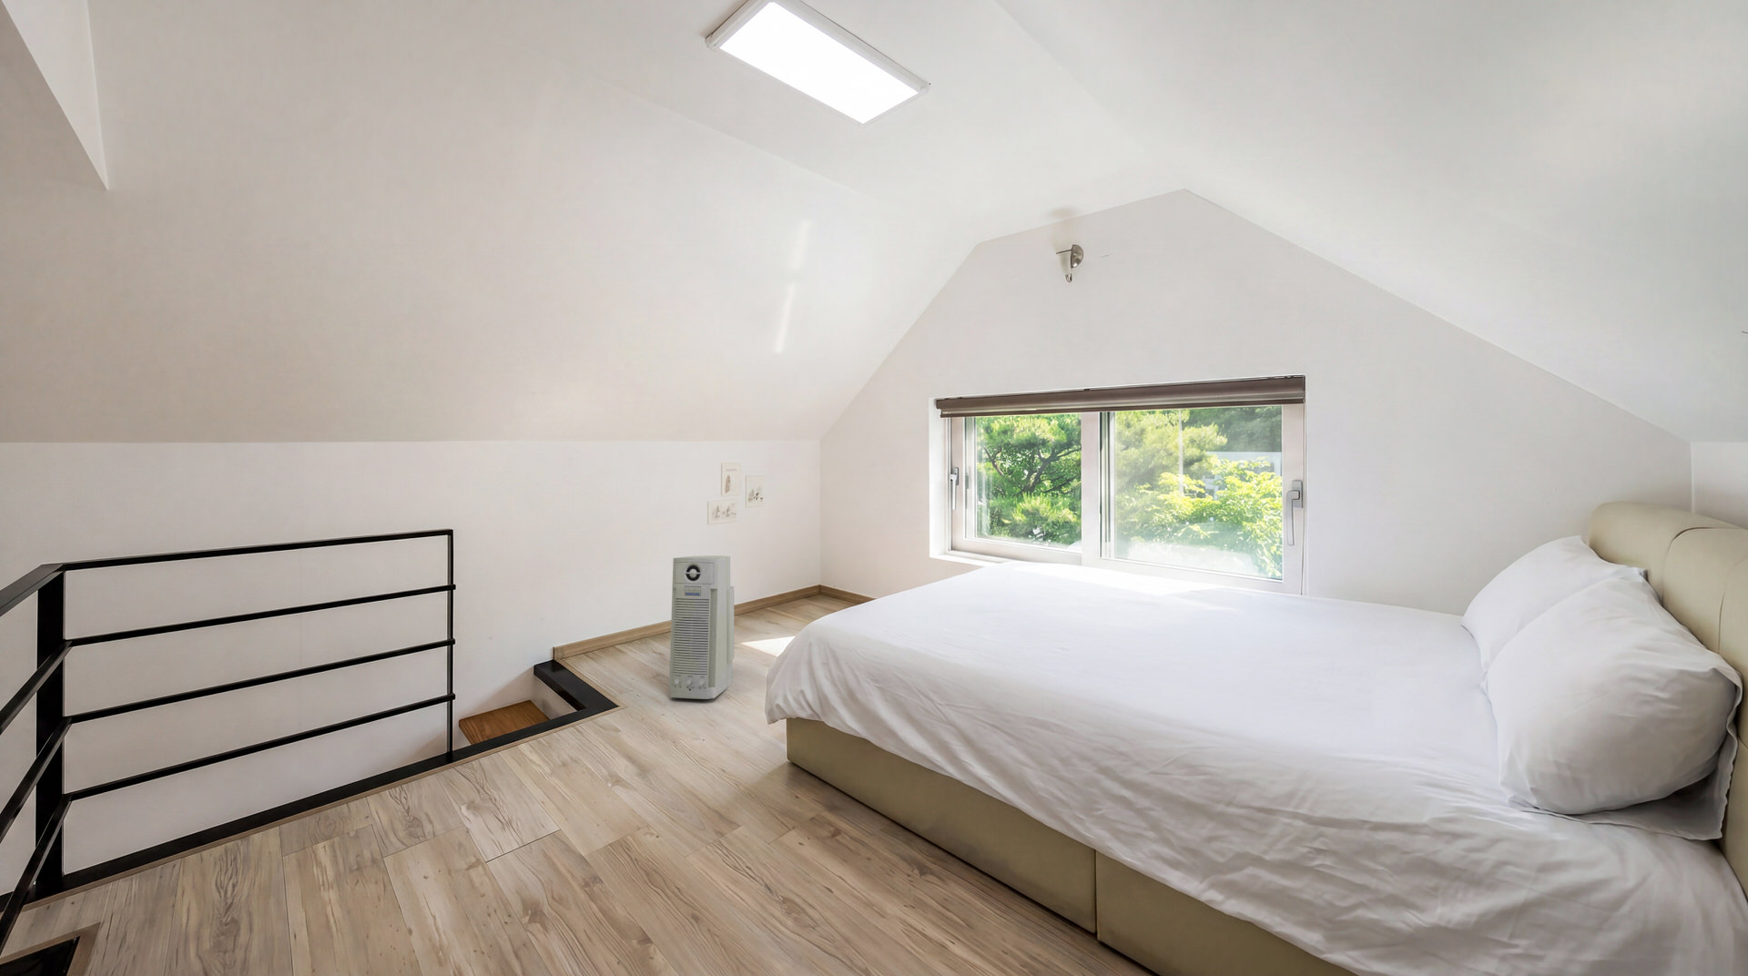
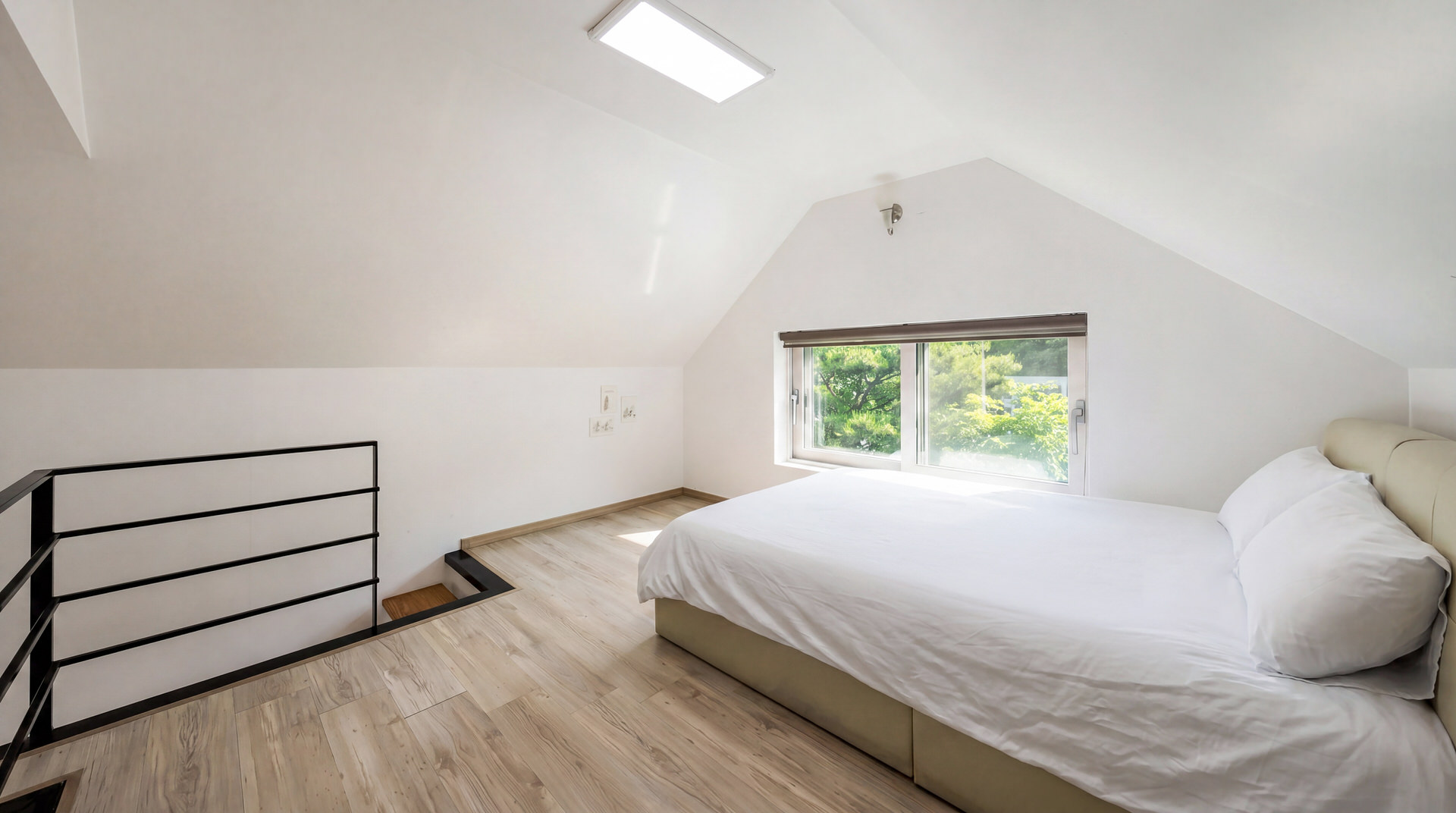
- air purifier [669,555,736,700]
